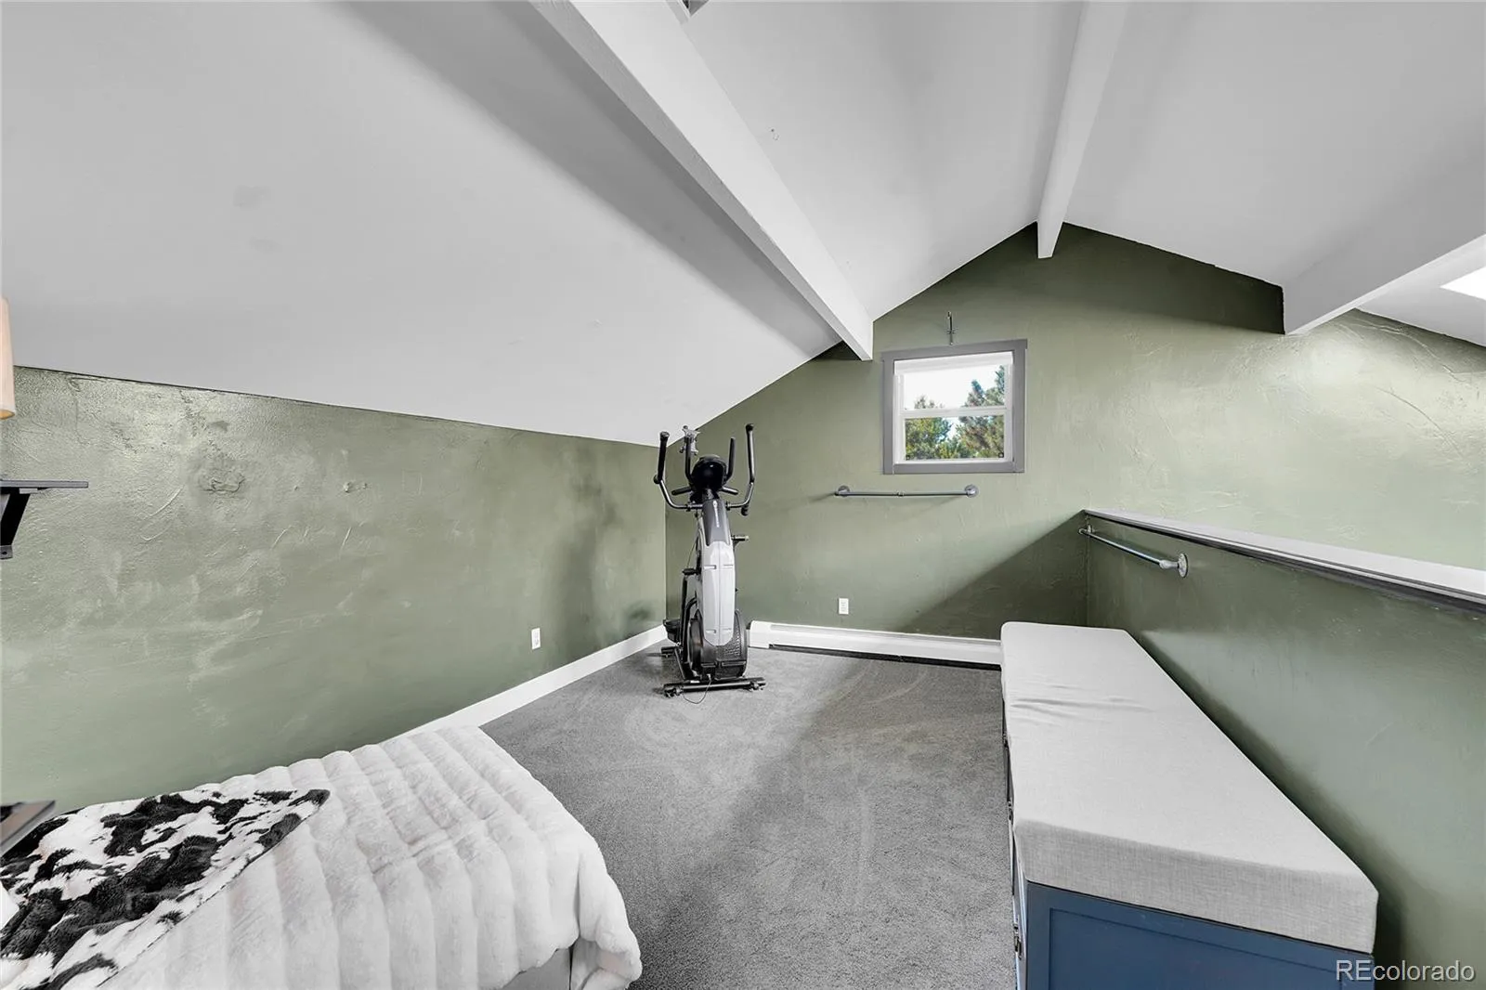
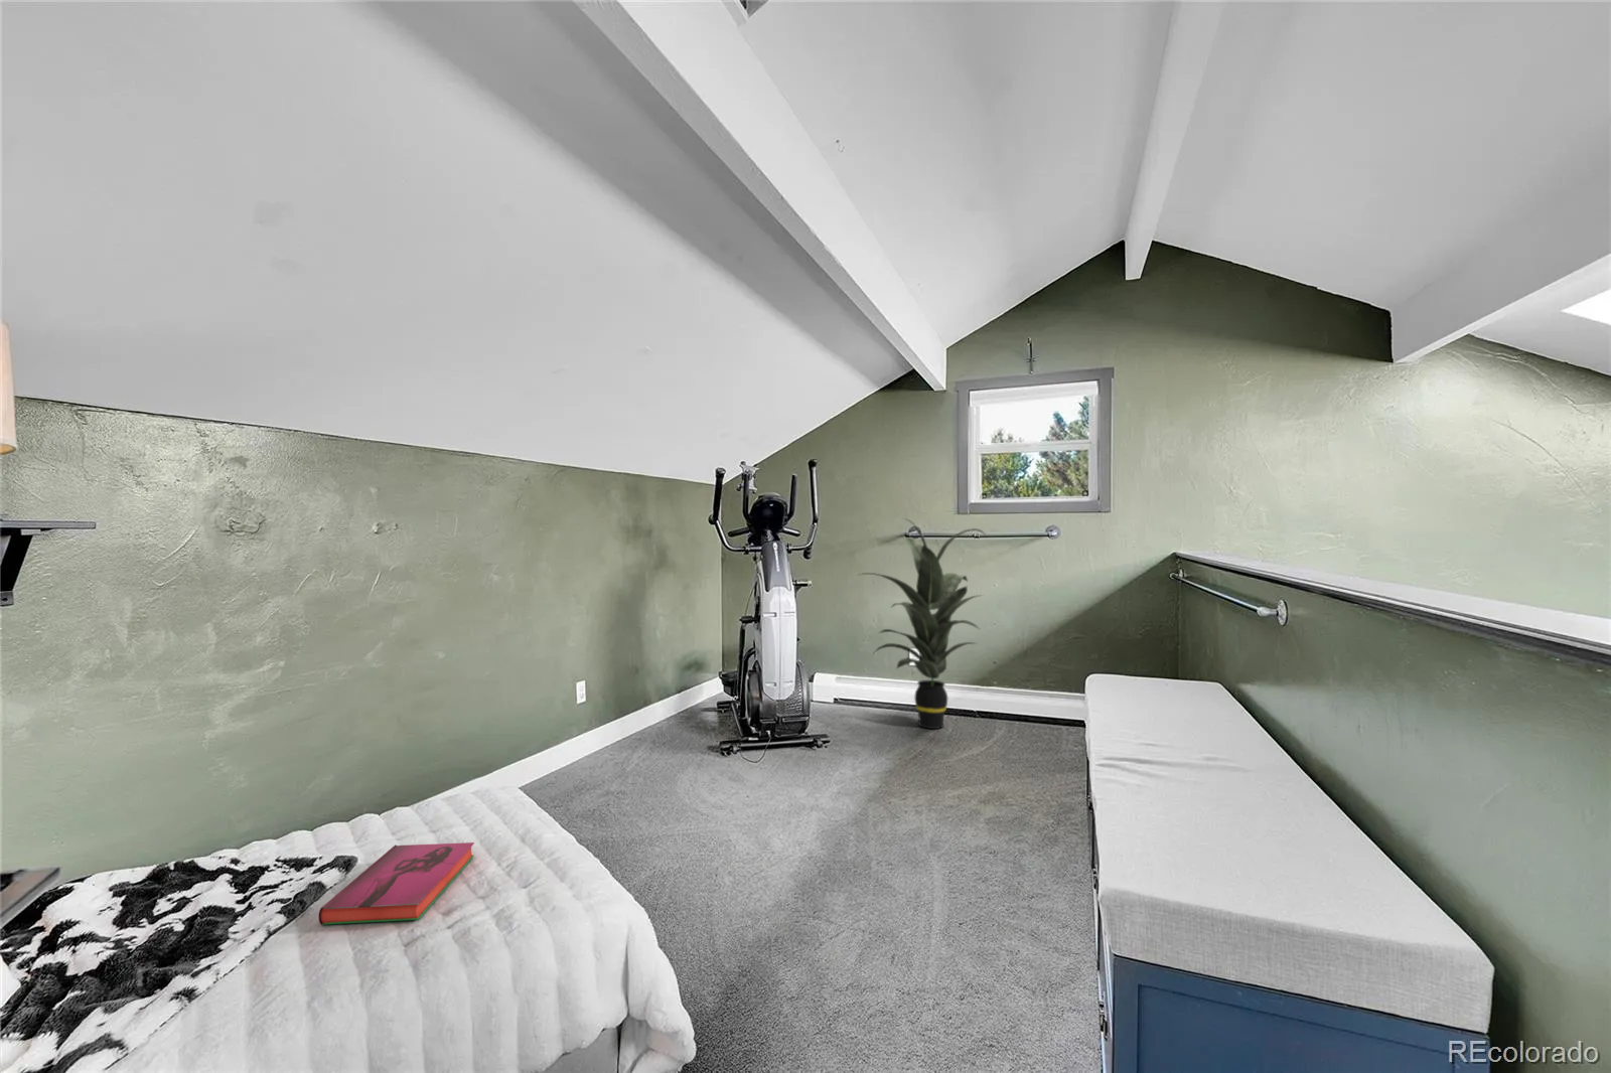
+ hardback book [317,842,476,926]
+ indoor plant [856,517,988,729]
